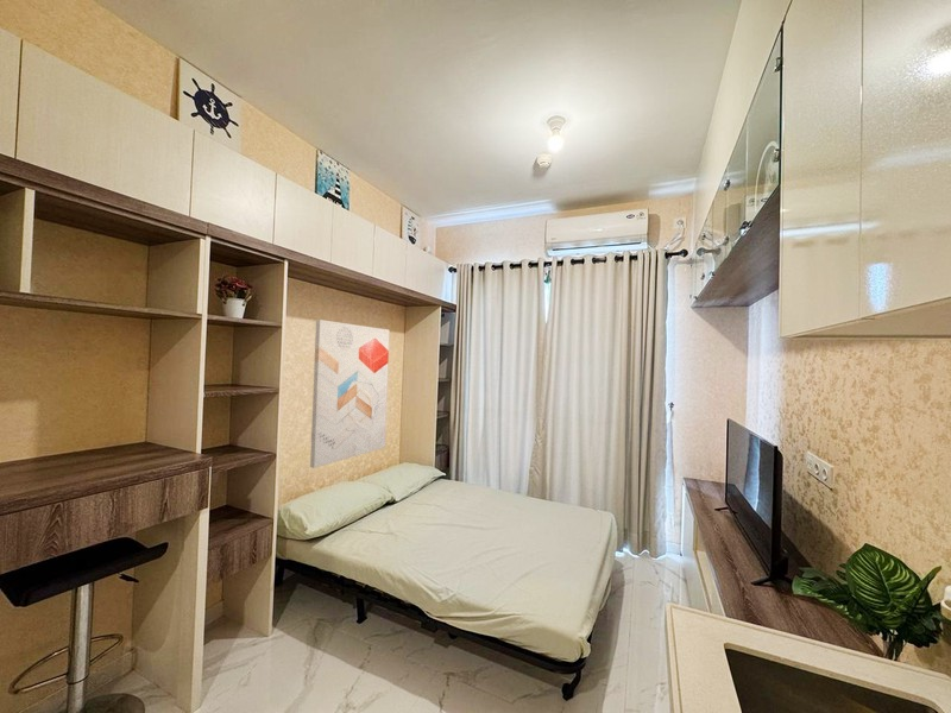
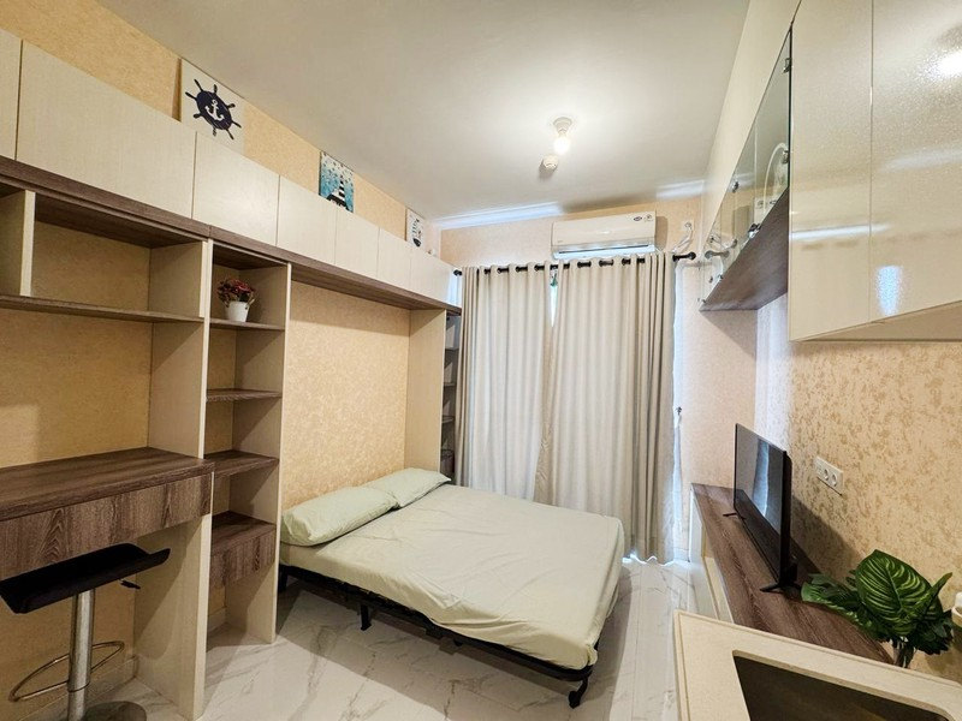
- wall art [309,318,391,469]
